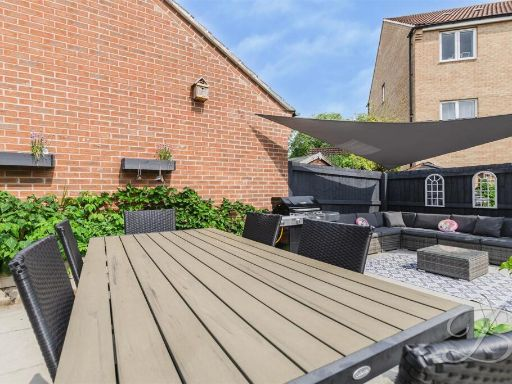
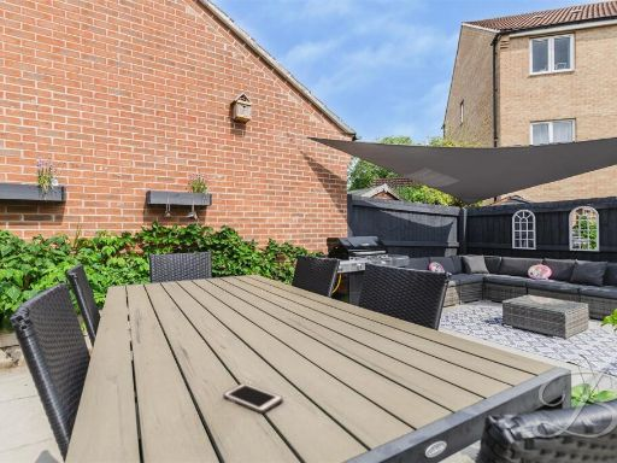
+ cell phone [222,382,283,415]
